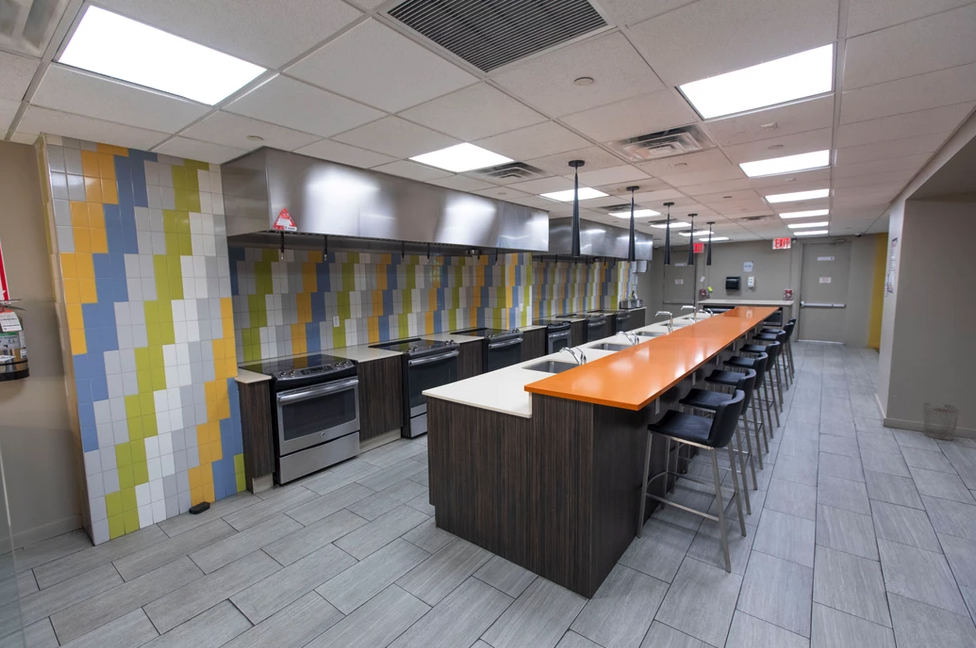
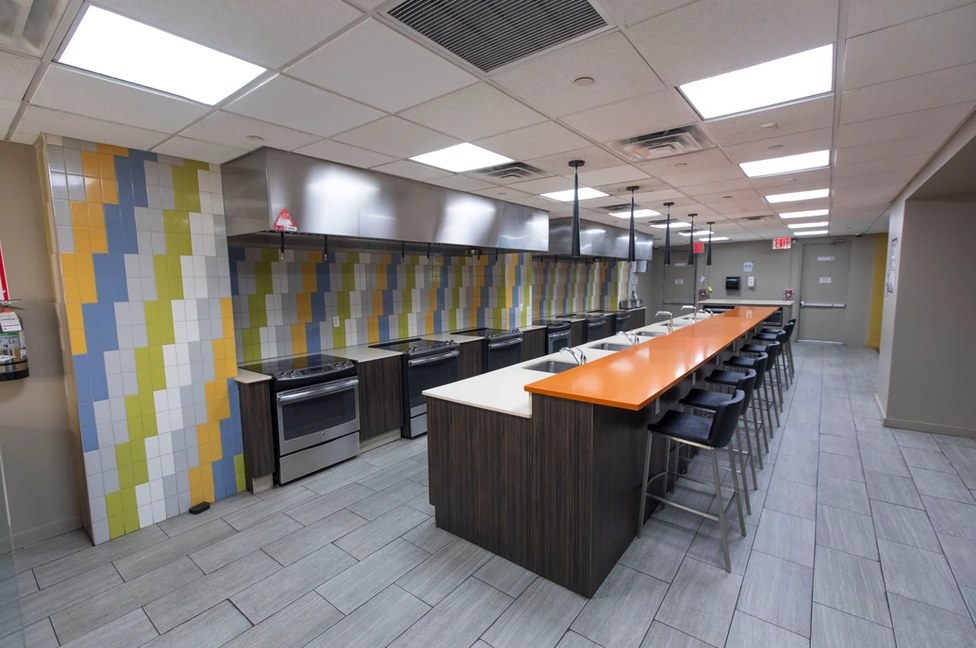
- wastebasket [922,401,961,441]
